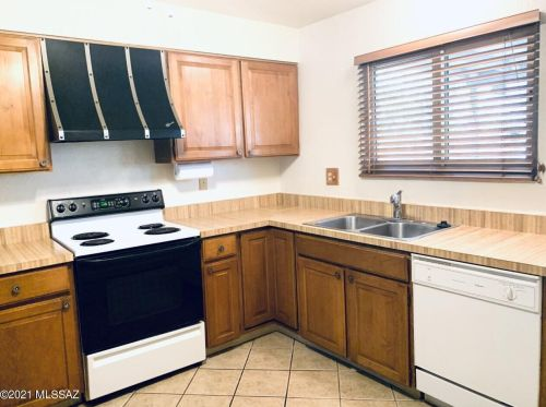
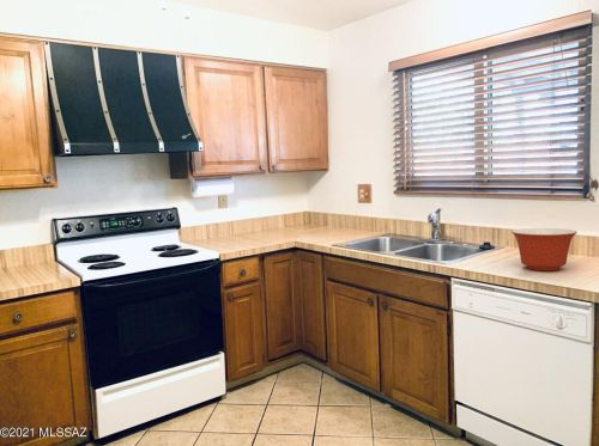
+ mixing bowl [510,227,577,271]
